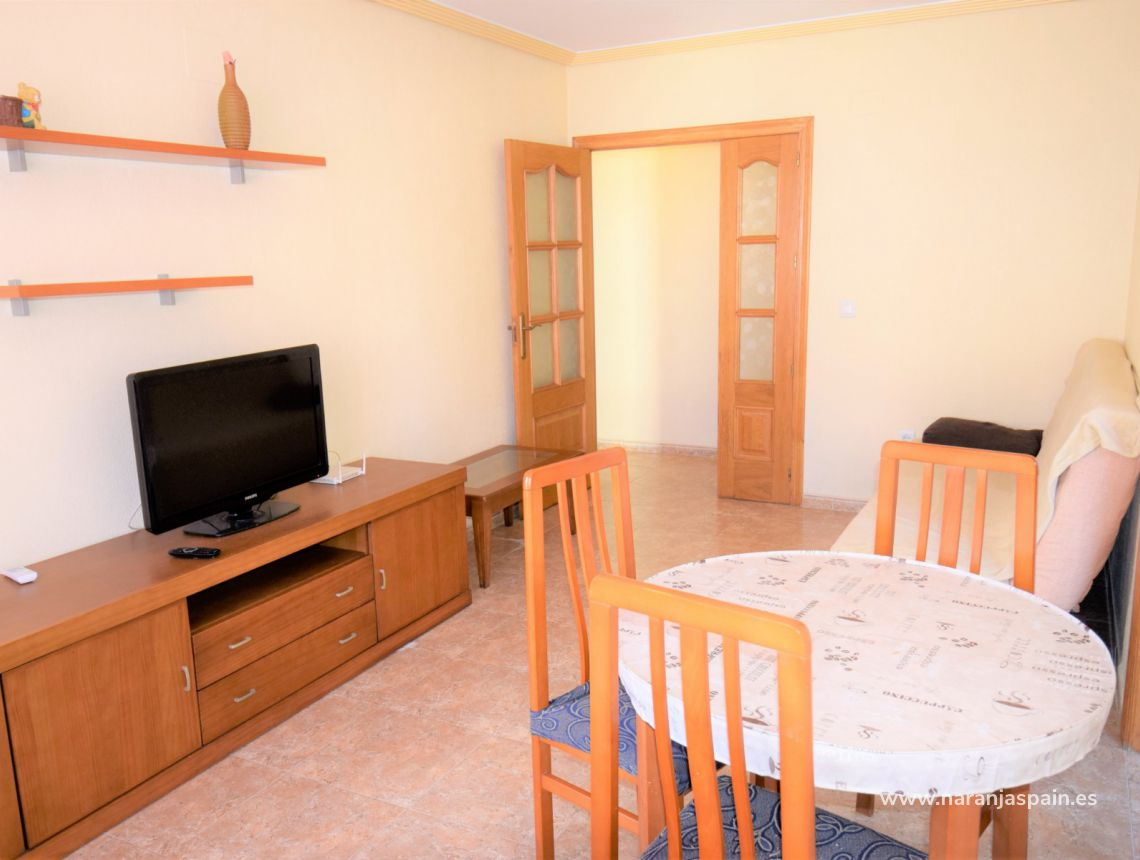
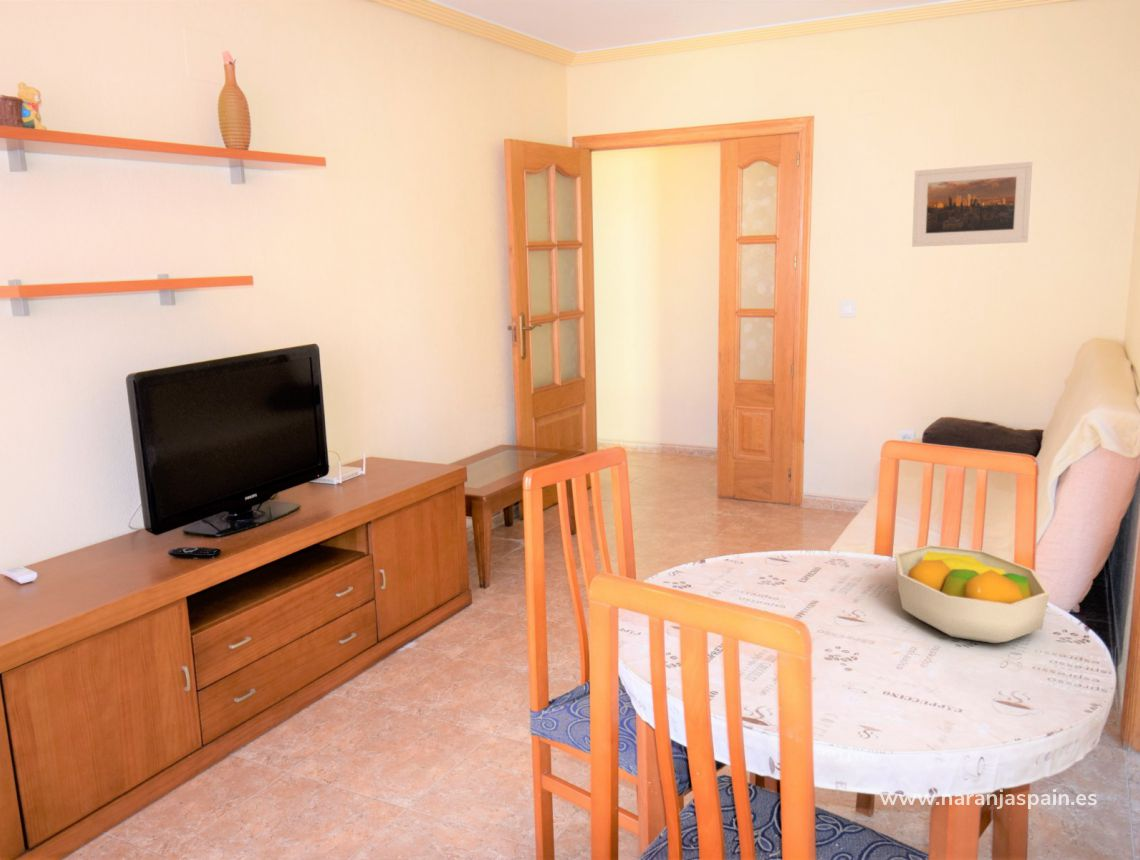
+ fruit bowl [894,544,1051,644]
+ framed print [911,161,1033,248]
